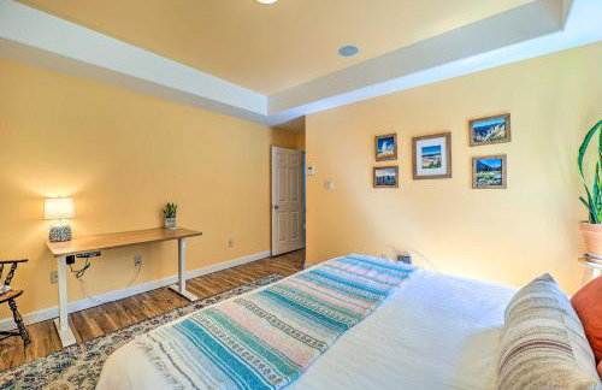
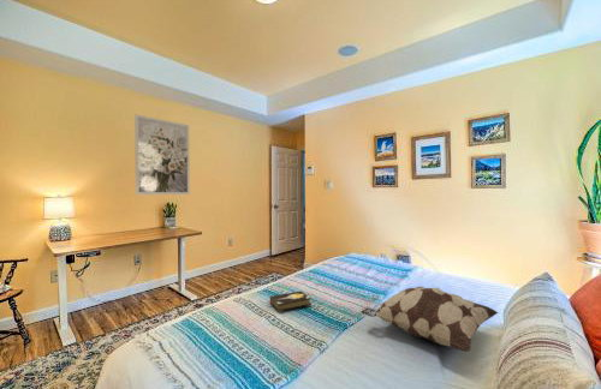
+ decorative pillow [359,285,500,353]
+ hardback book [267,289,313,313]
+ wall art [133,114,191,196]
